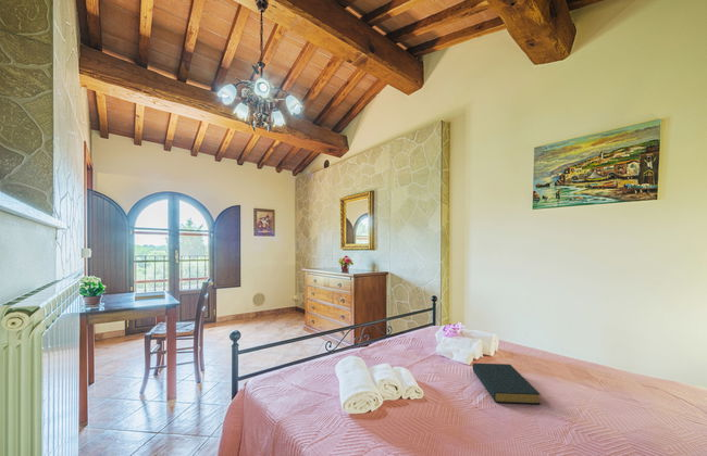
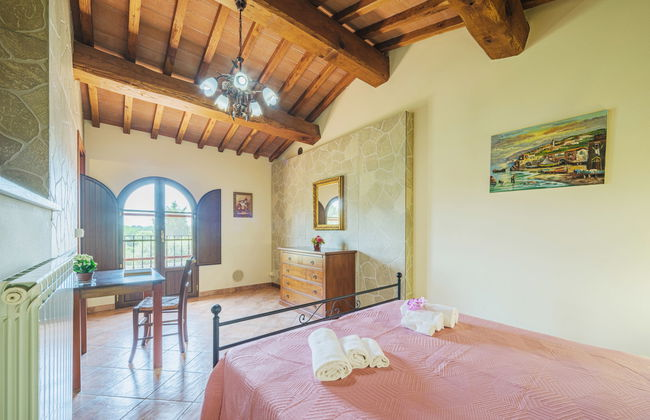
- hardback book [472,363,542,405]
